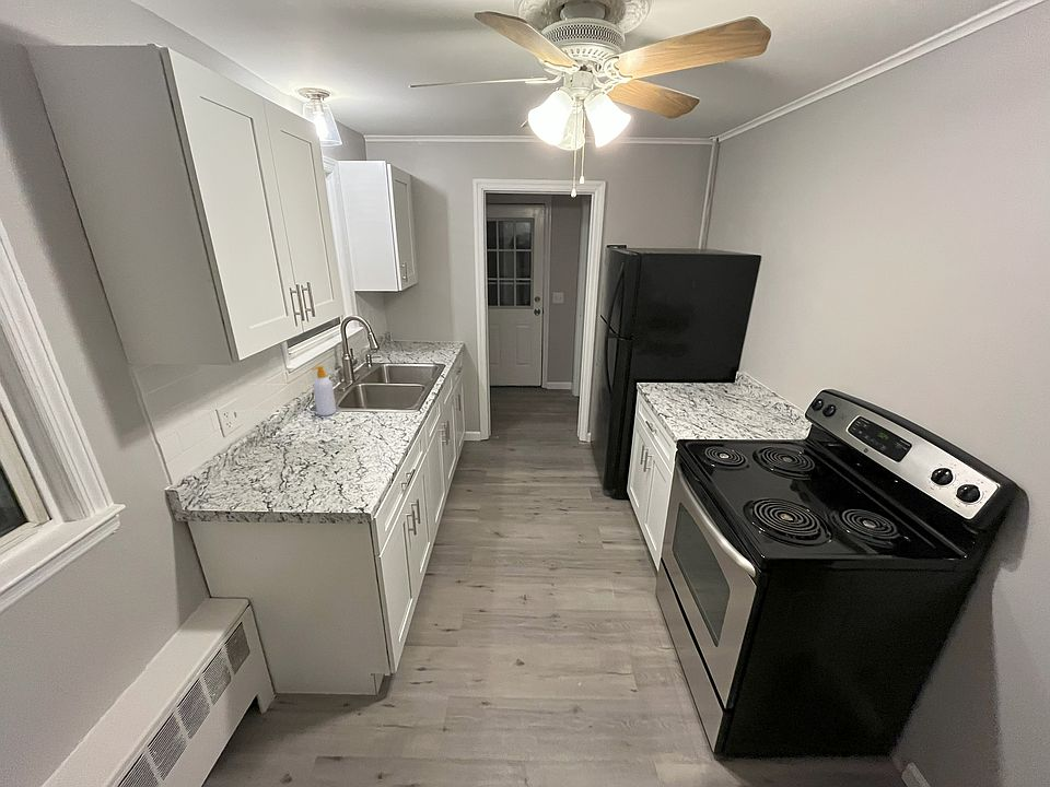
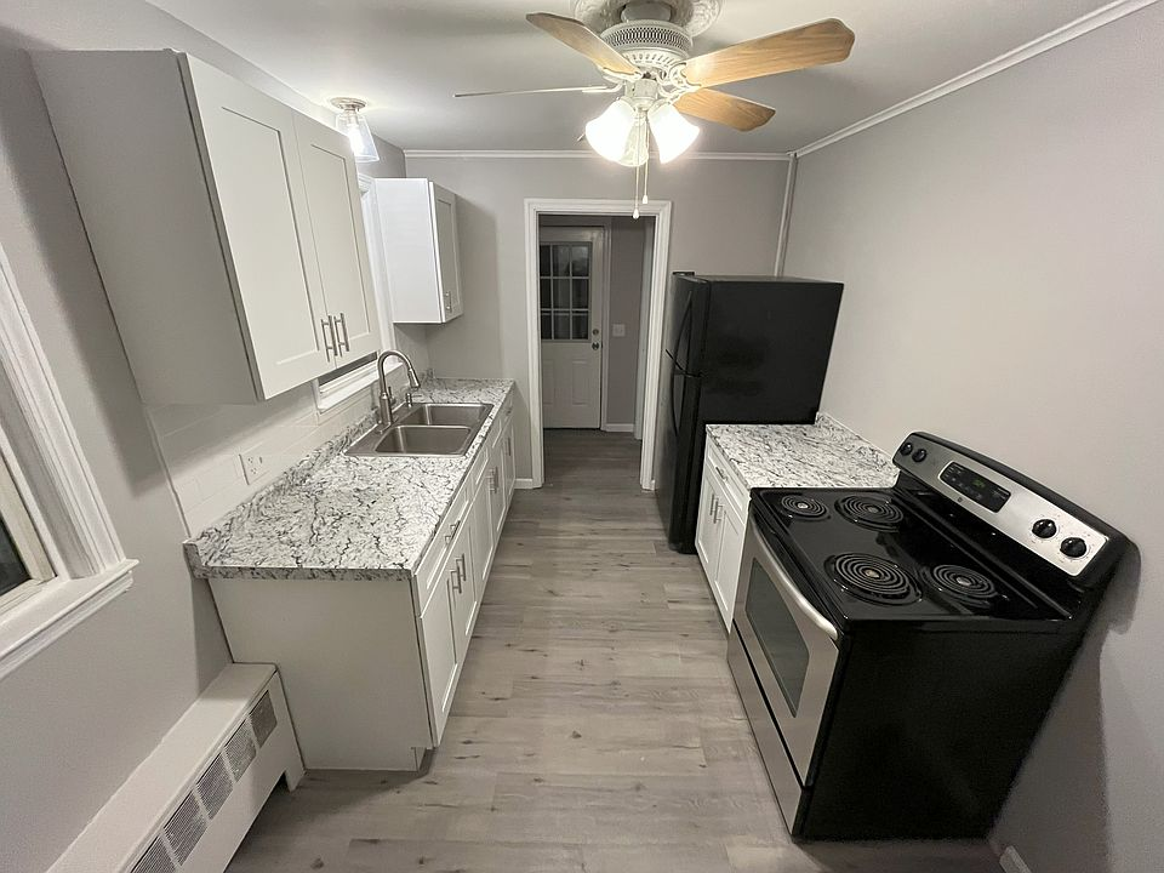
- soap bottle [311,365,337,416]
